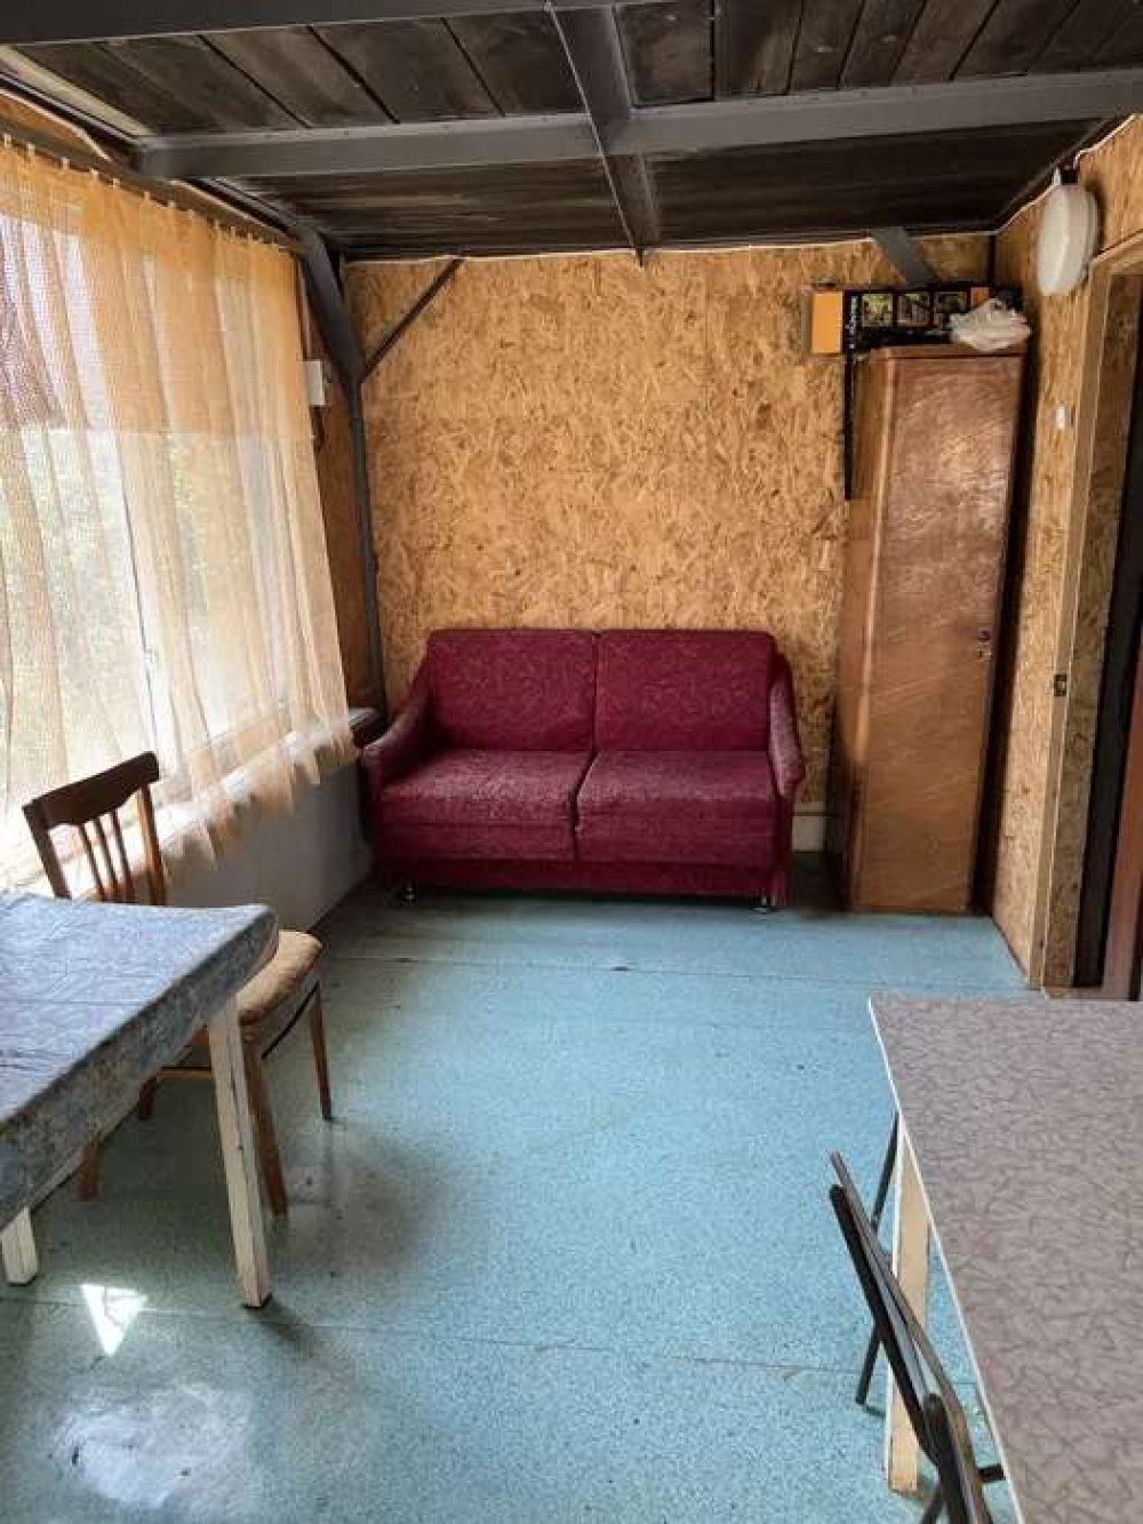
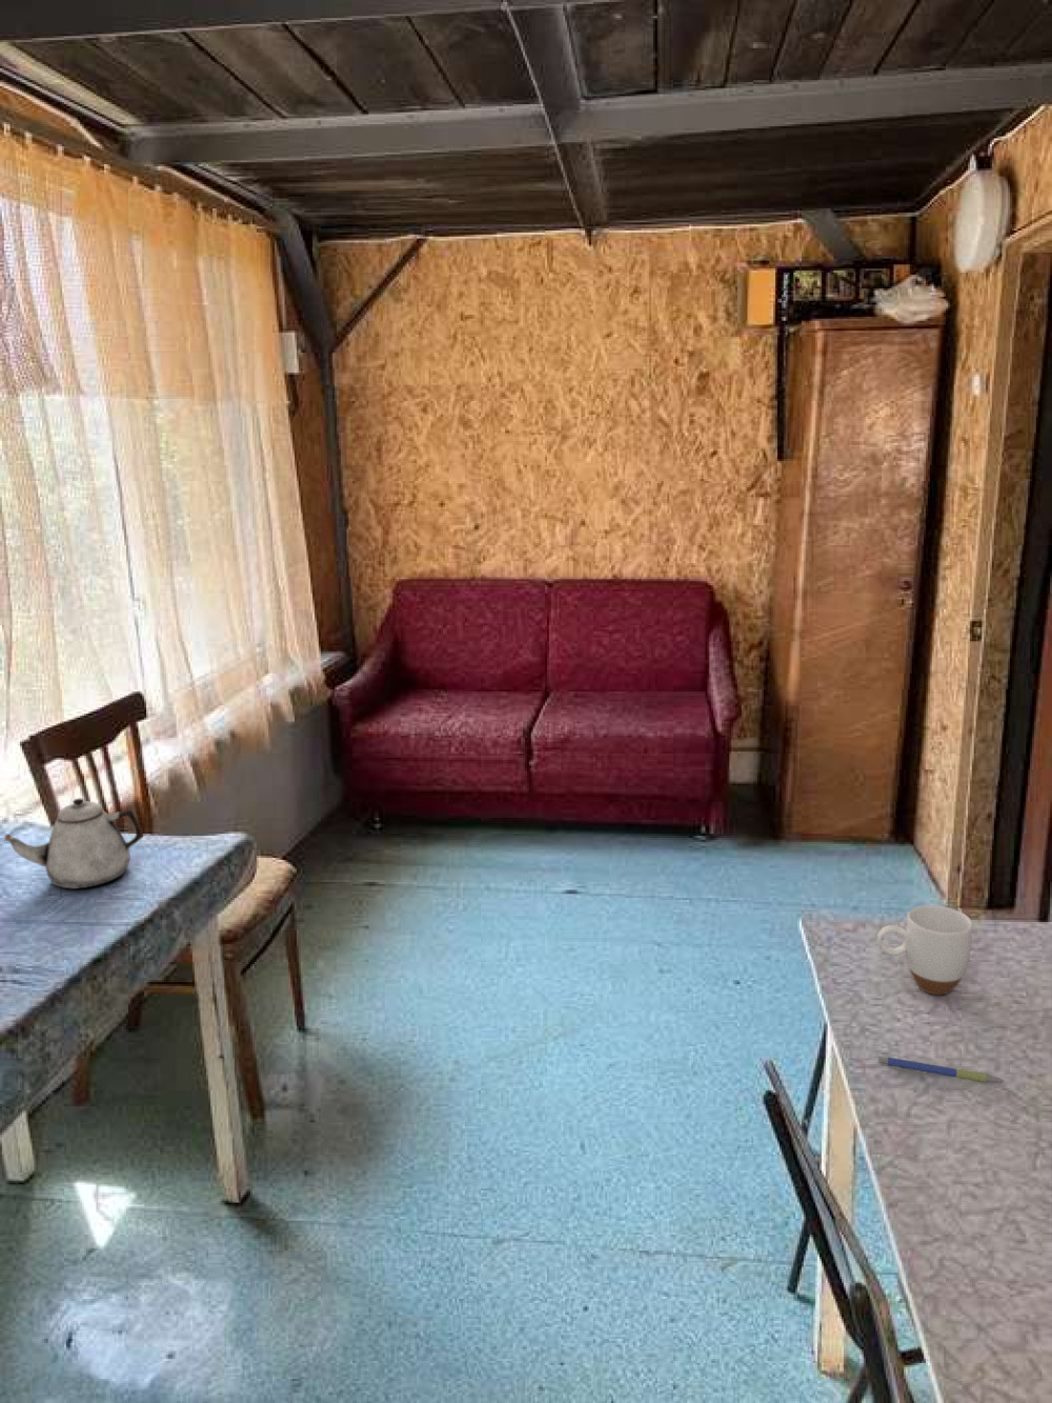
+ pen [877,1056,1004,1085]
+ teapot [3,798,145,890]
+ mug [876,904,975,996]
